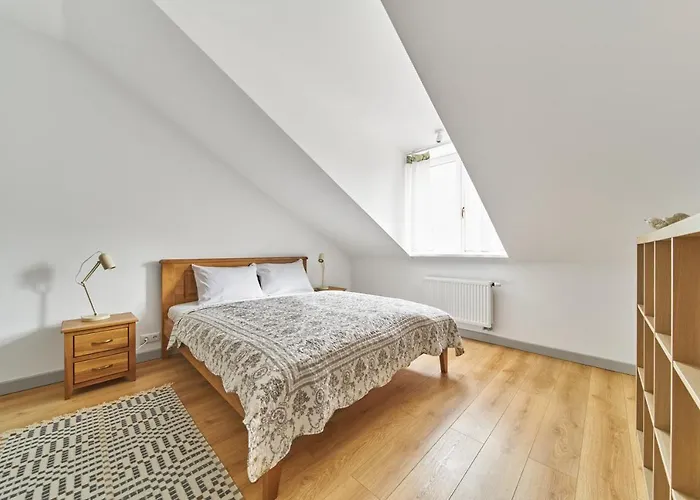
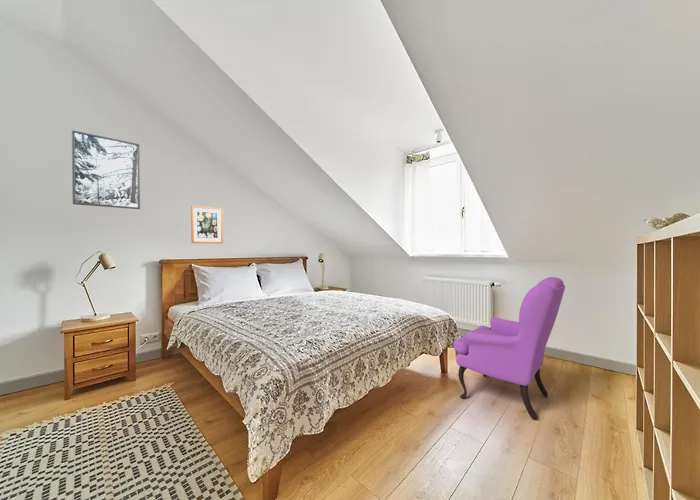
+ wall art [190,204,224,244]
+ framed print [71,129,141,210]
+ armchair [453,276,566,420]
